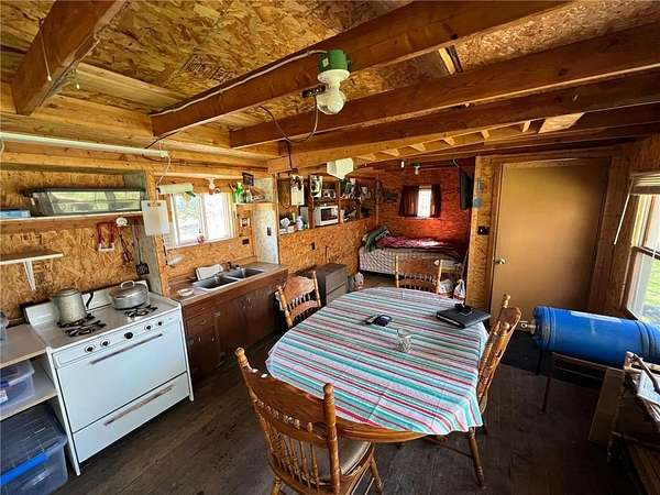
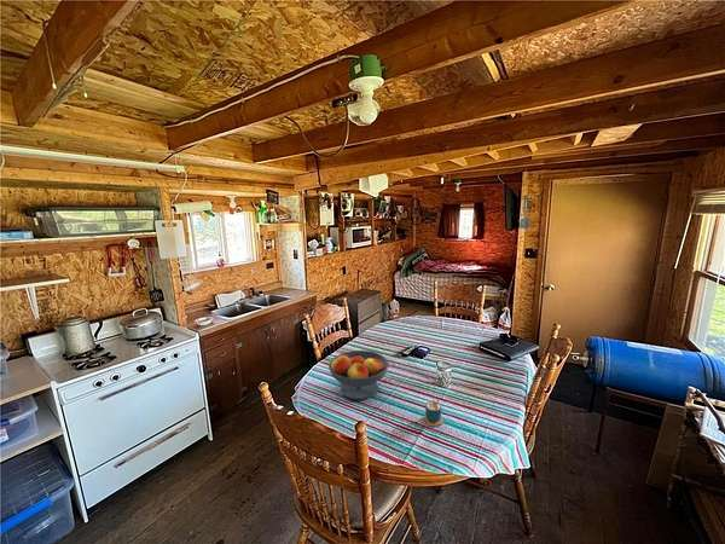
+ cup [423,398,445,428]
+ fruit bowl [327,349,390,401]
